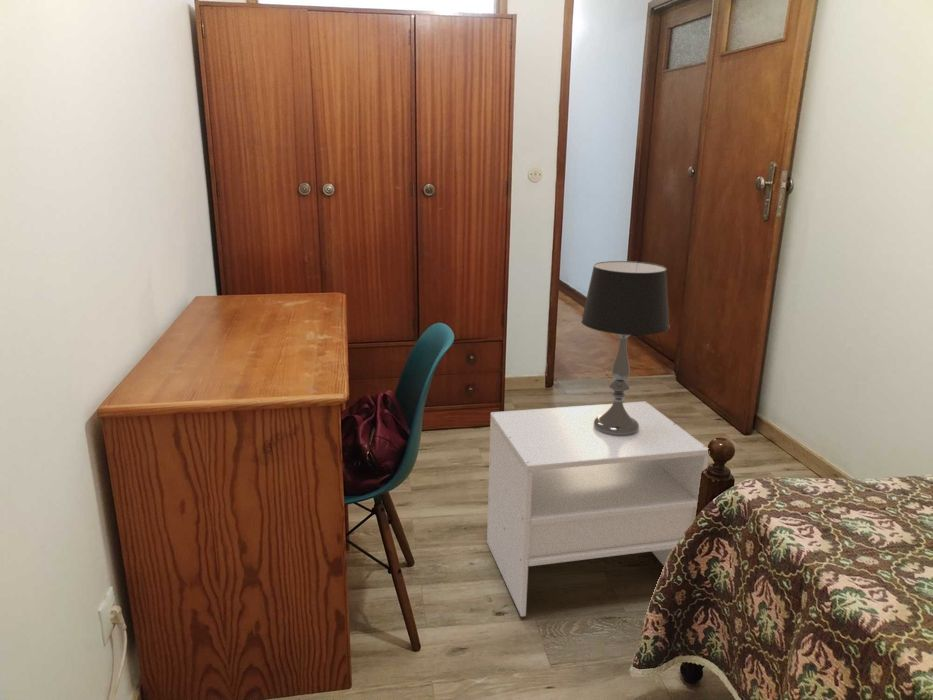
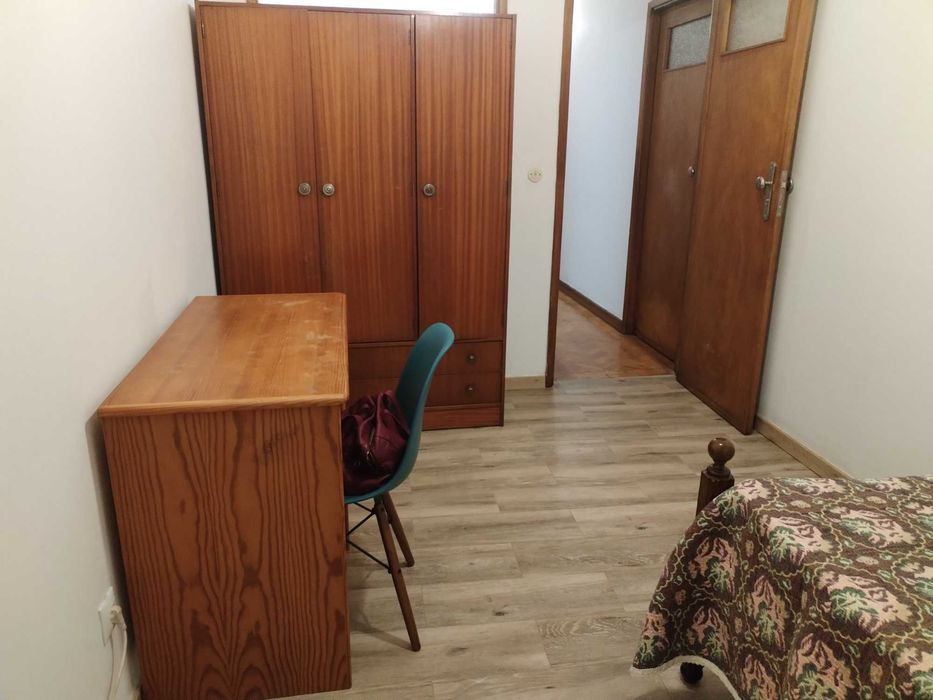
- table lamp [580,260,671,436]
- nightstand [486,400,710,618]
